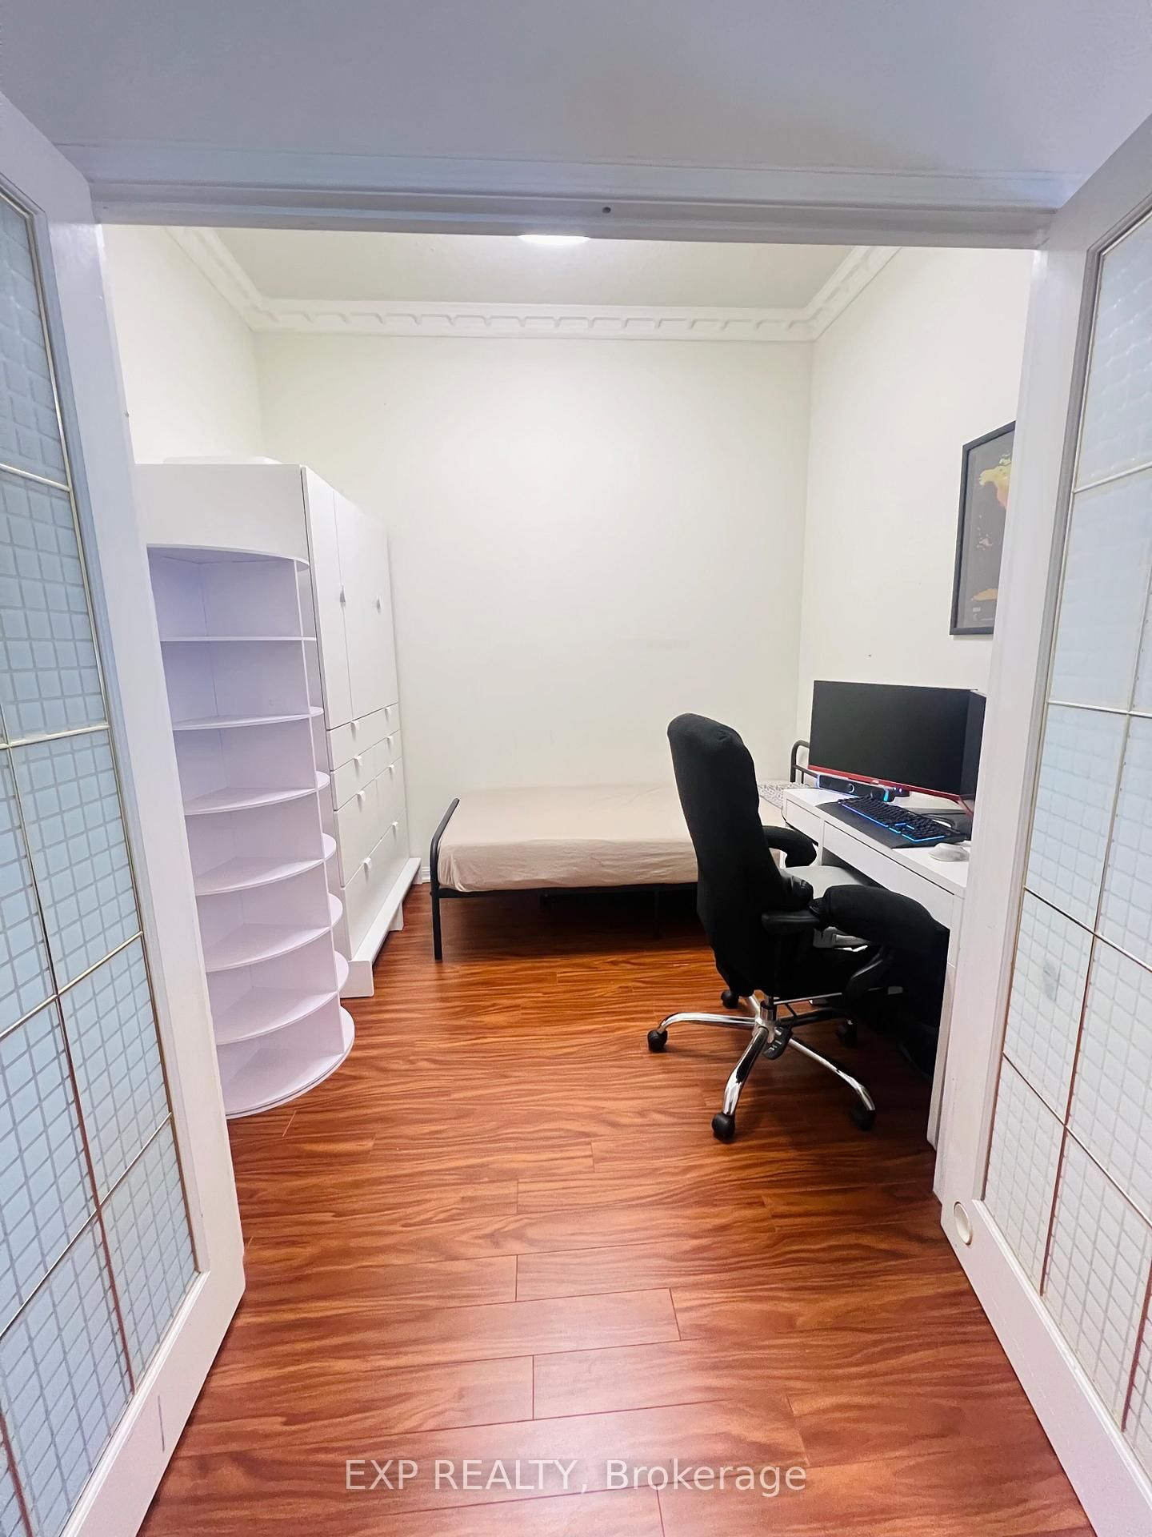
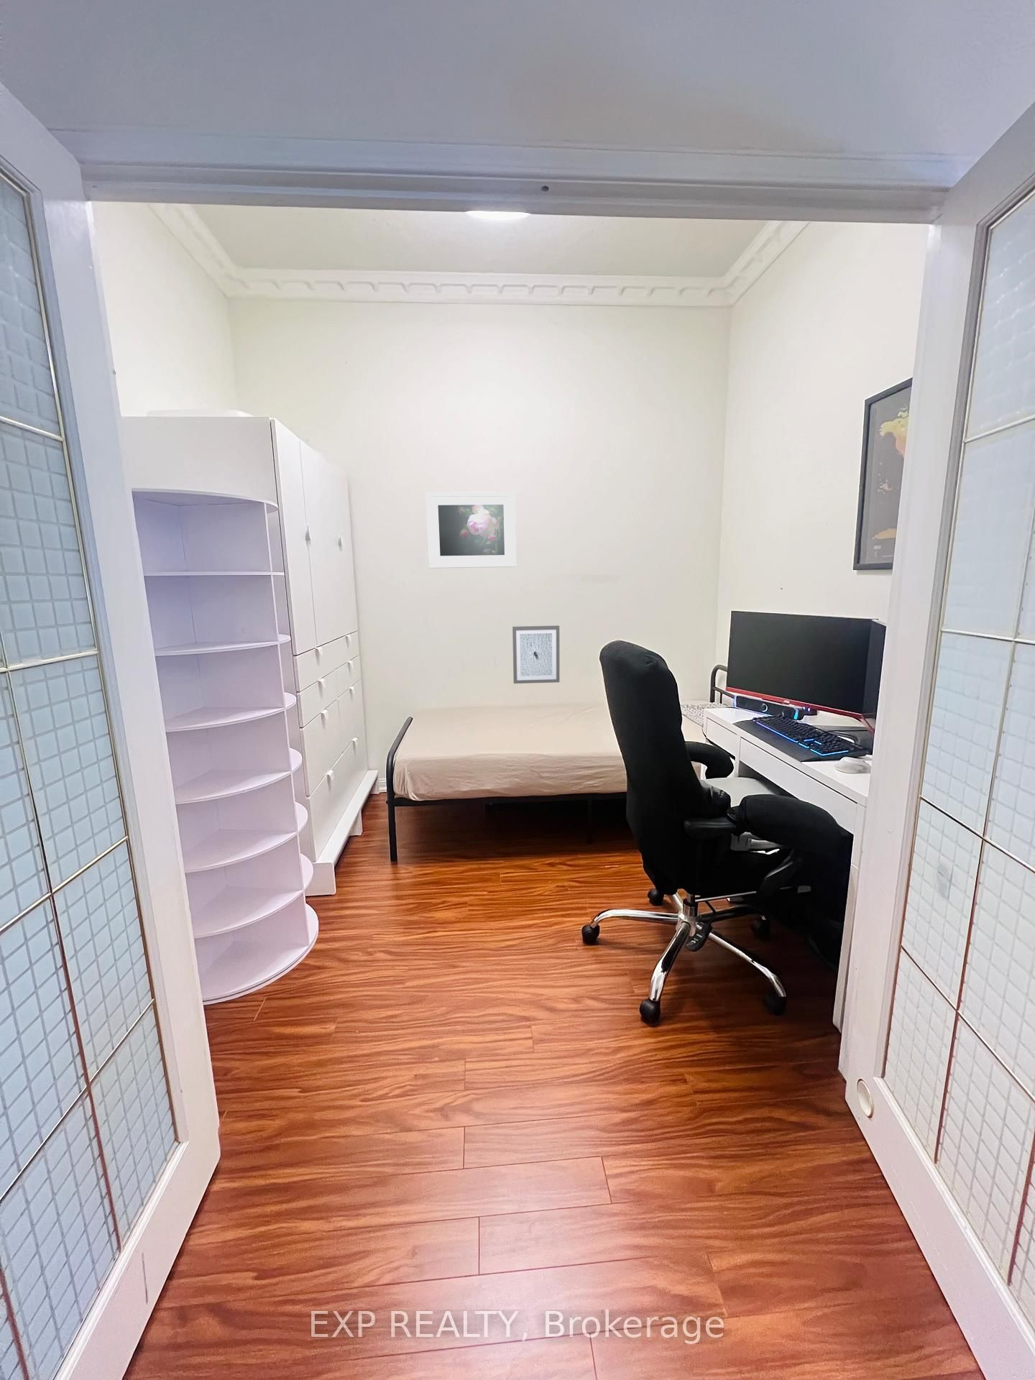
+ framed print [425,491,516,569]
+ wall art [512,625,561,685]
